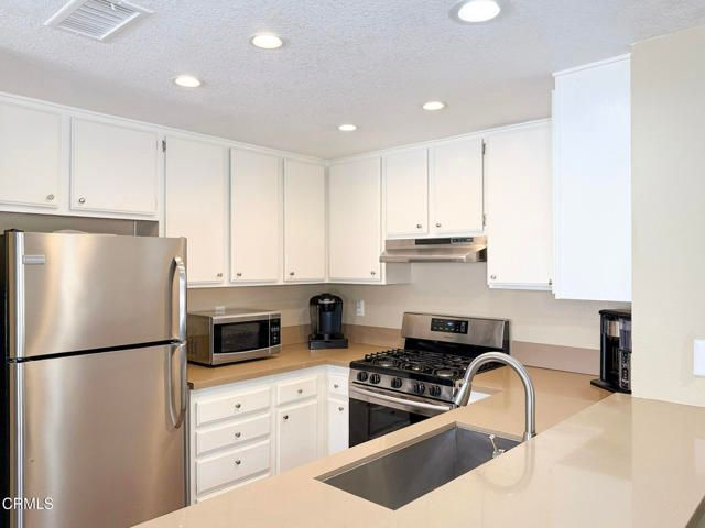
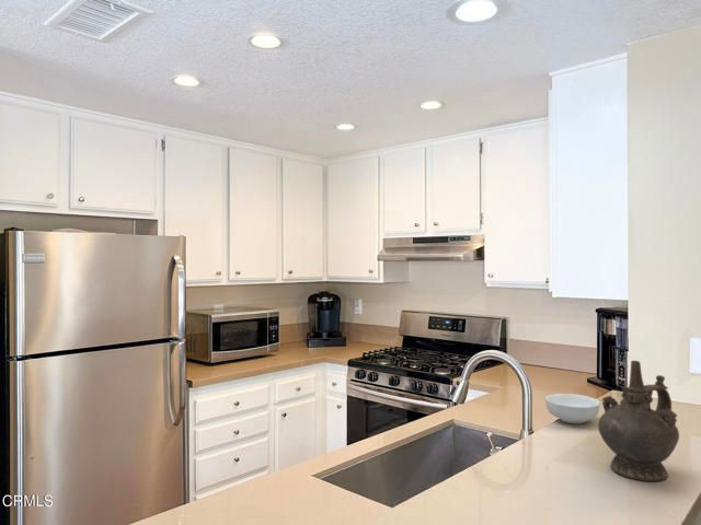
+ cereal bowl [544,393,601,424]
+ ceremonial vessel [597,360,680,482]
